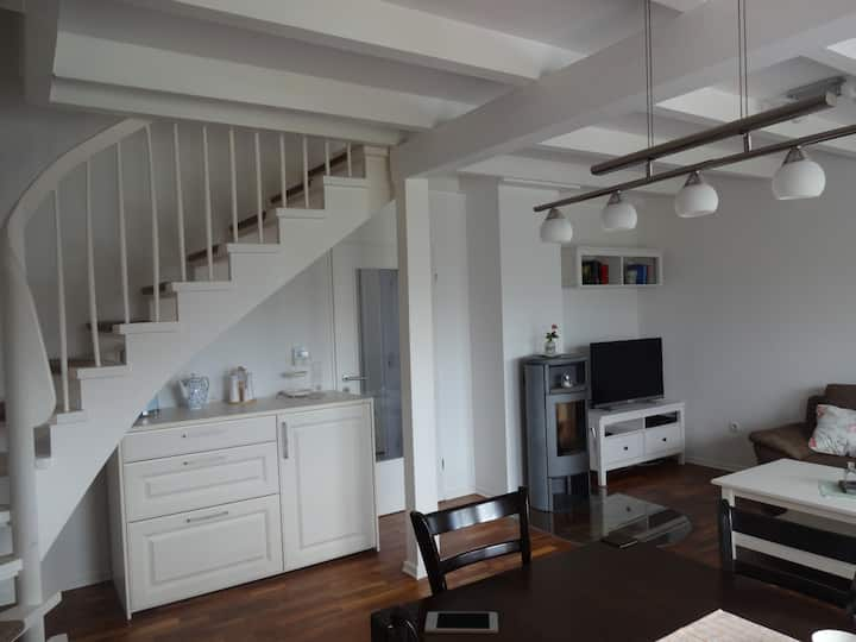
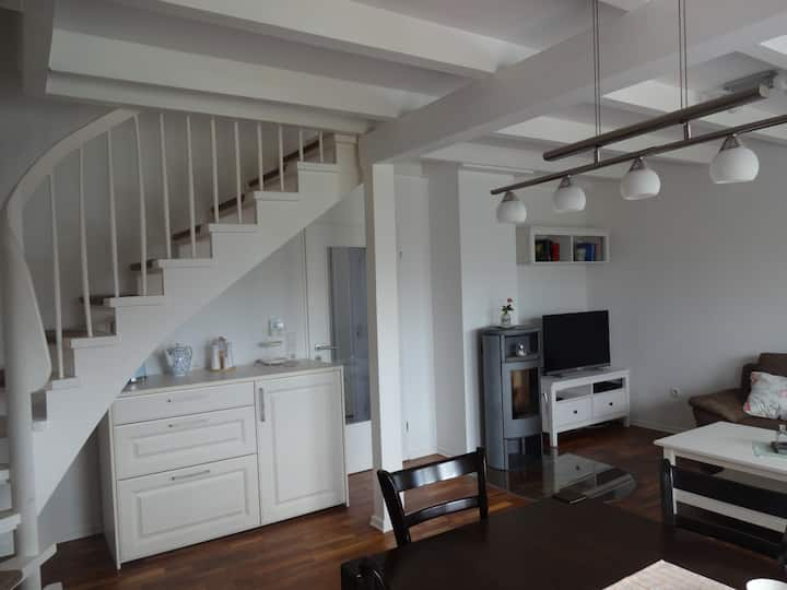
- cell phone [423,611,499,635]
